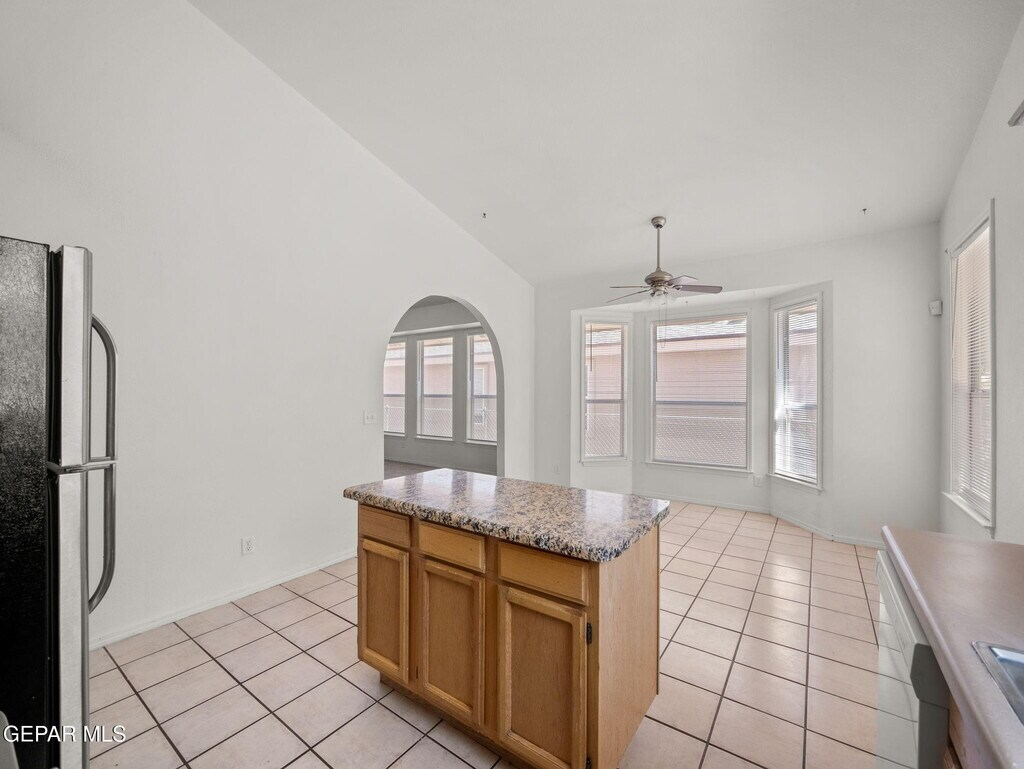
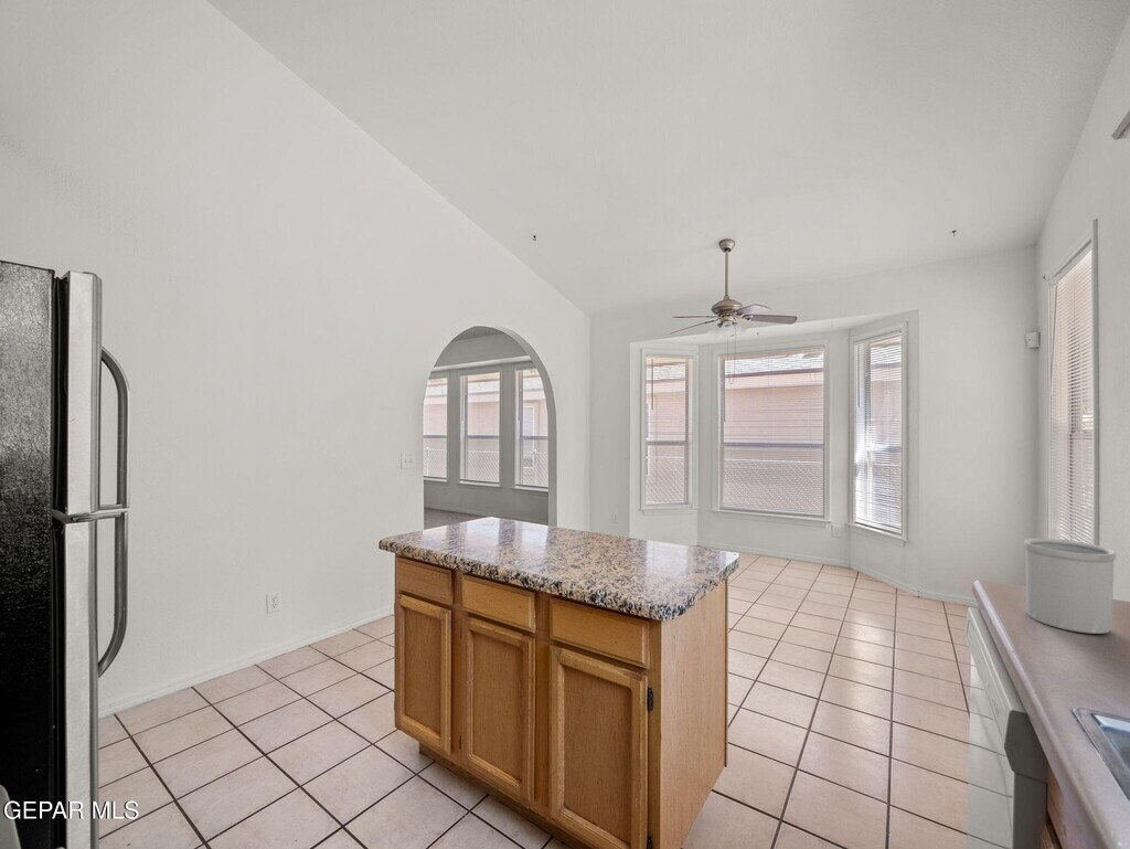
+ utensil holder [1023,538,1117,635]
